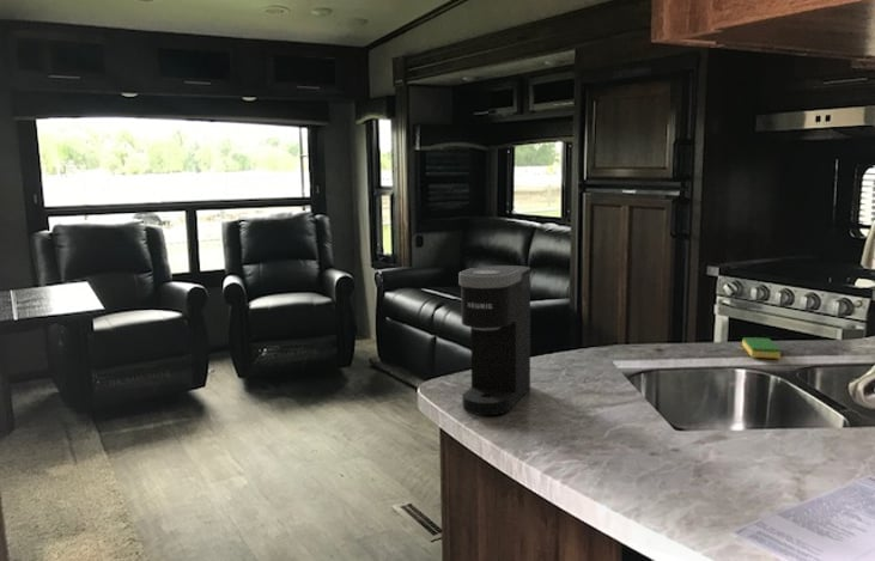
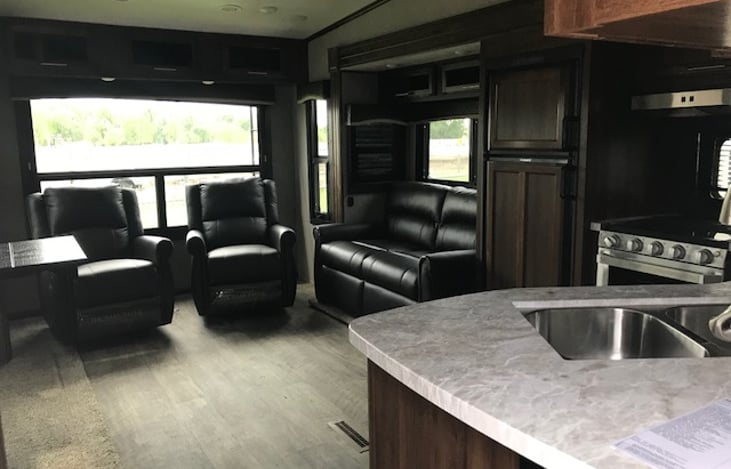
- coffee maker [457,264,531,416]
- dish sponge [741,336,782,360]
